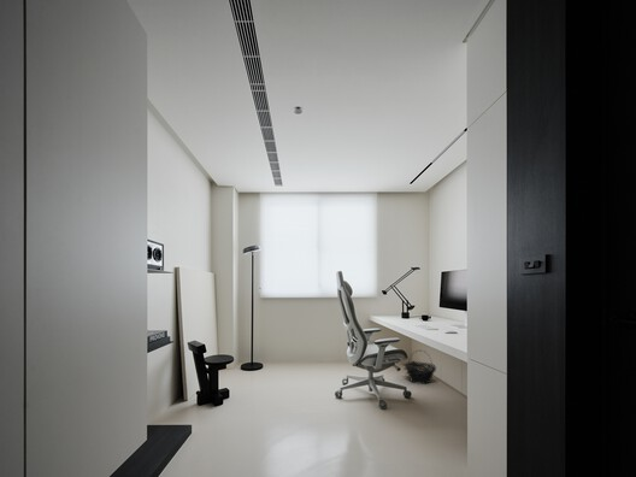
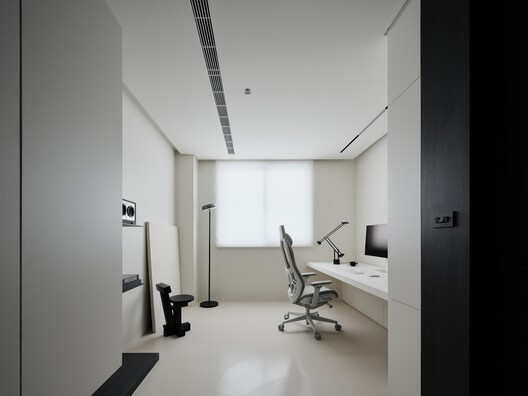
- basket [400,349,437,385]
